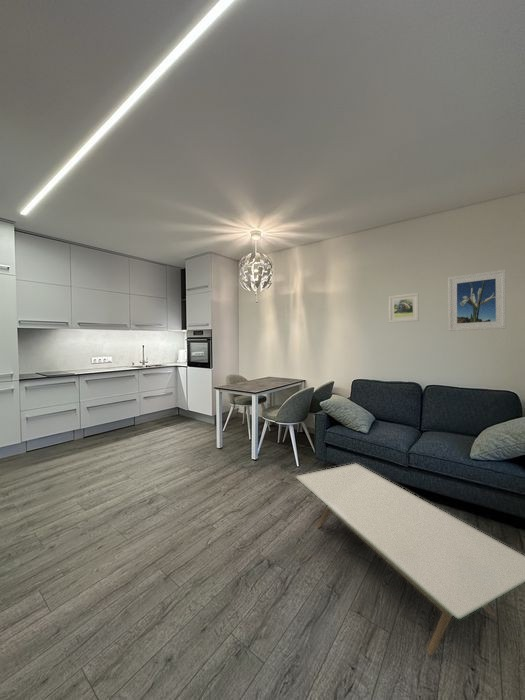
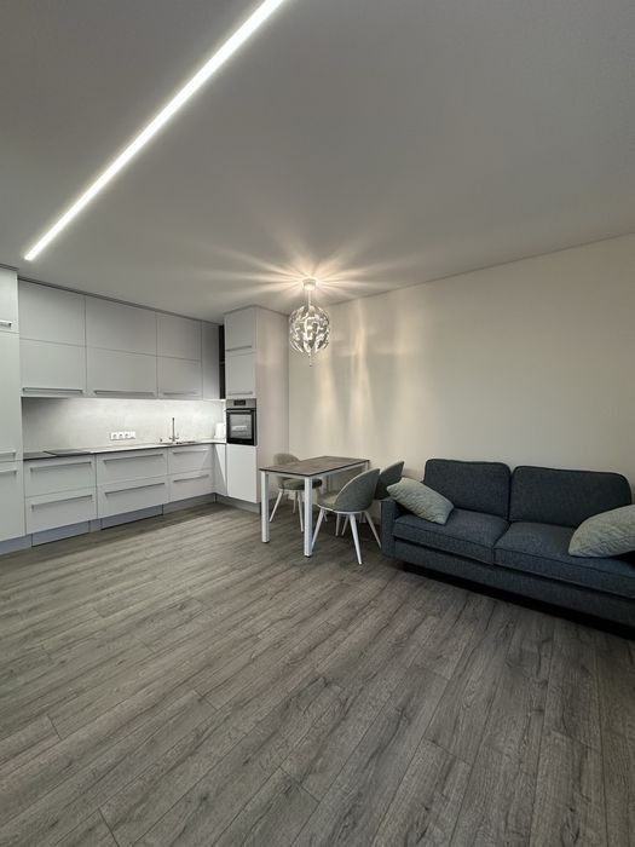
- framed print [447,269,507,332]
- coffee table [294,463,525,656]
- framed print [388,292,420,324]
